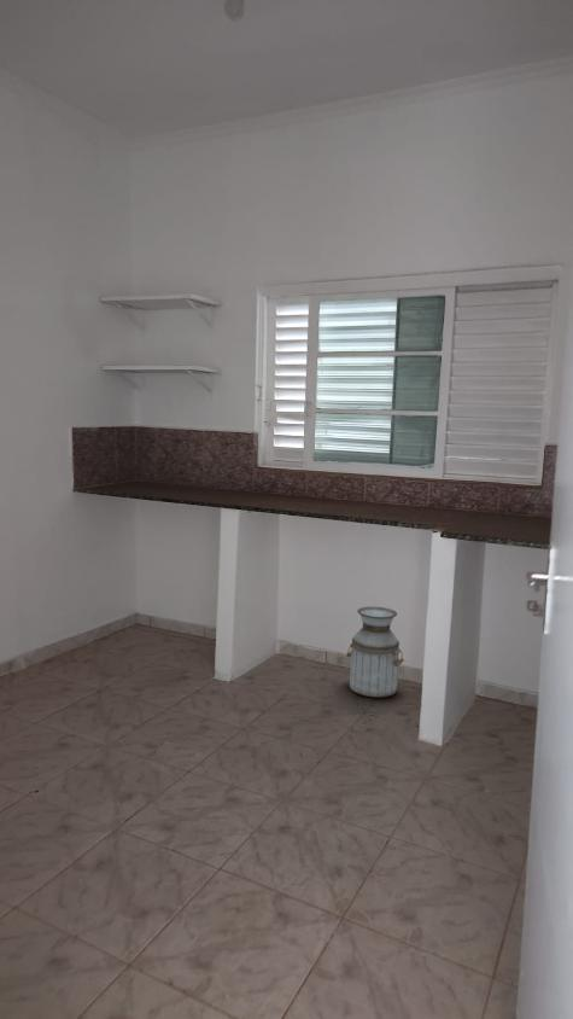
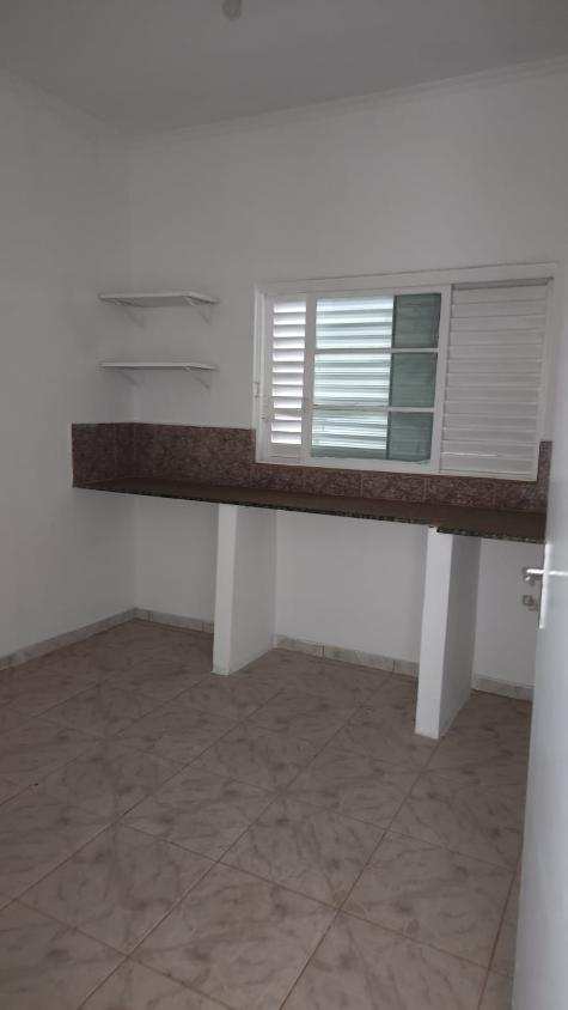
- planter [345,605,405,698]
